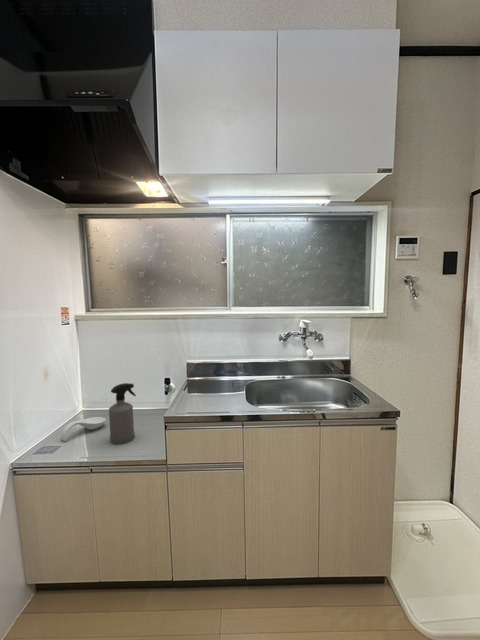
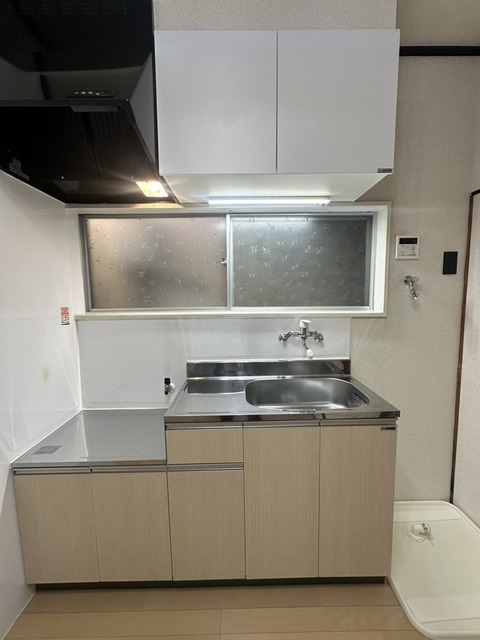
- spray bottle [108,382,137,445]
- spoon rest [59,416,106,442]
